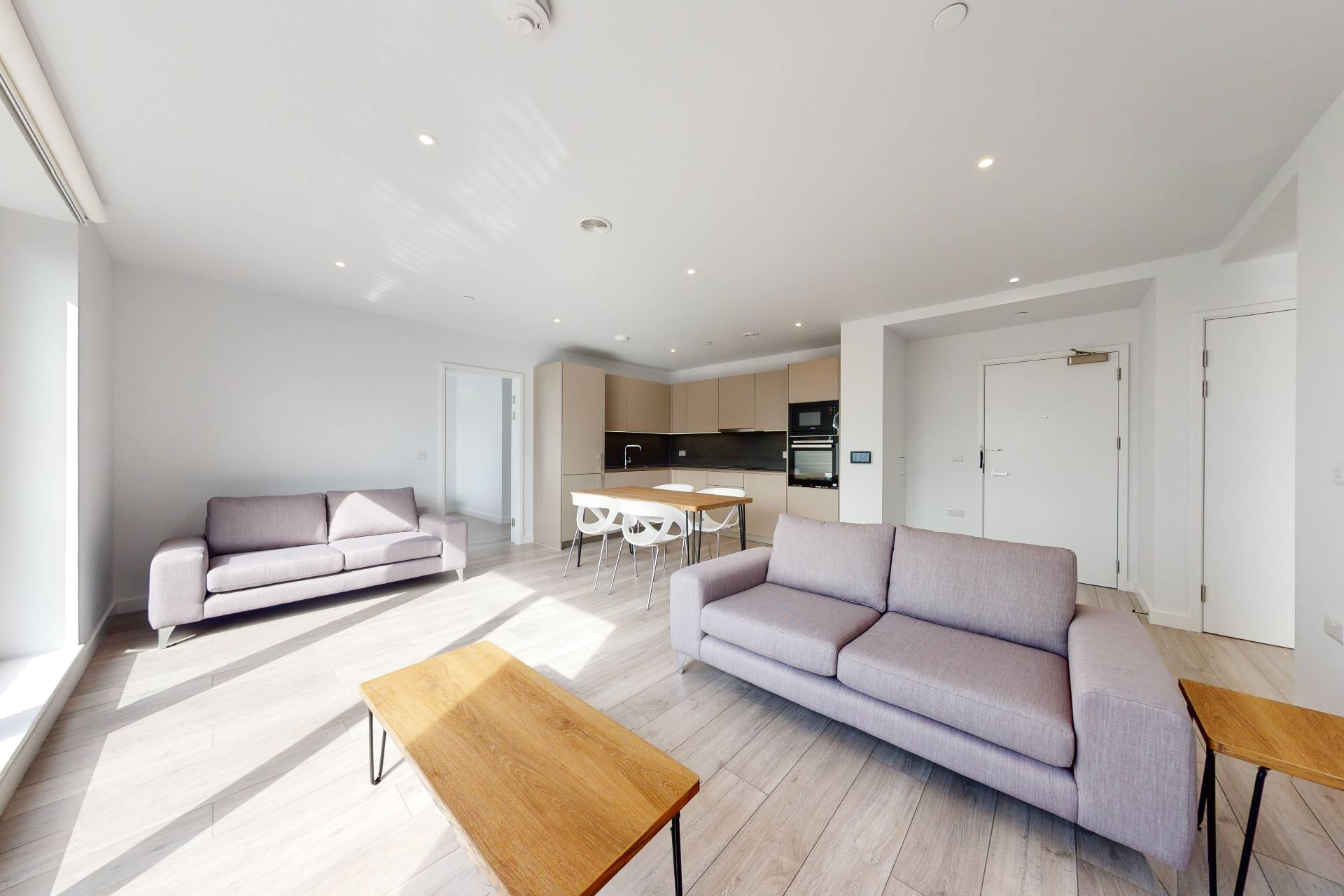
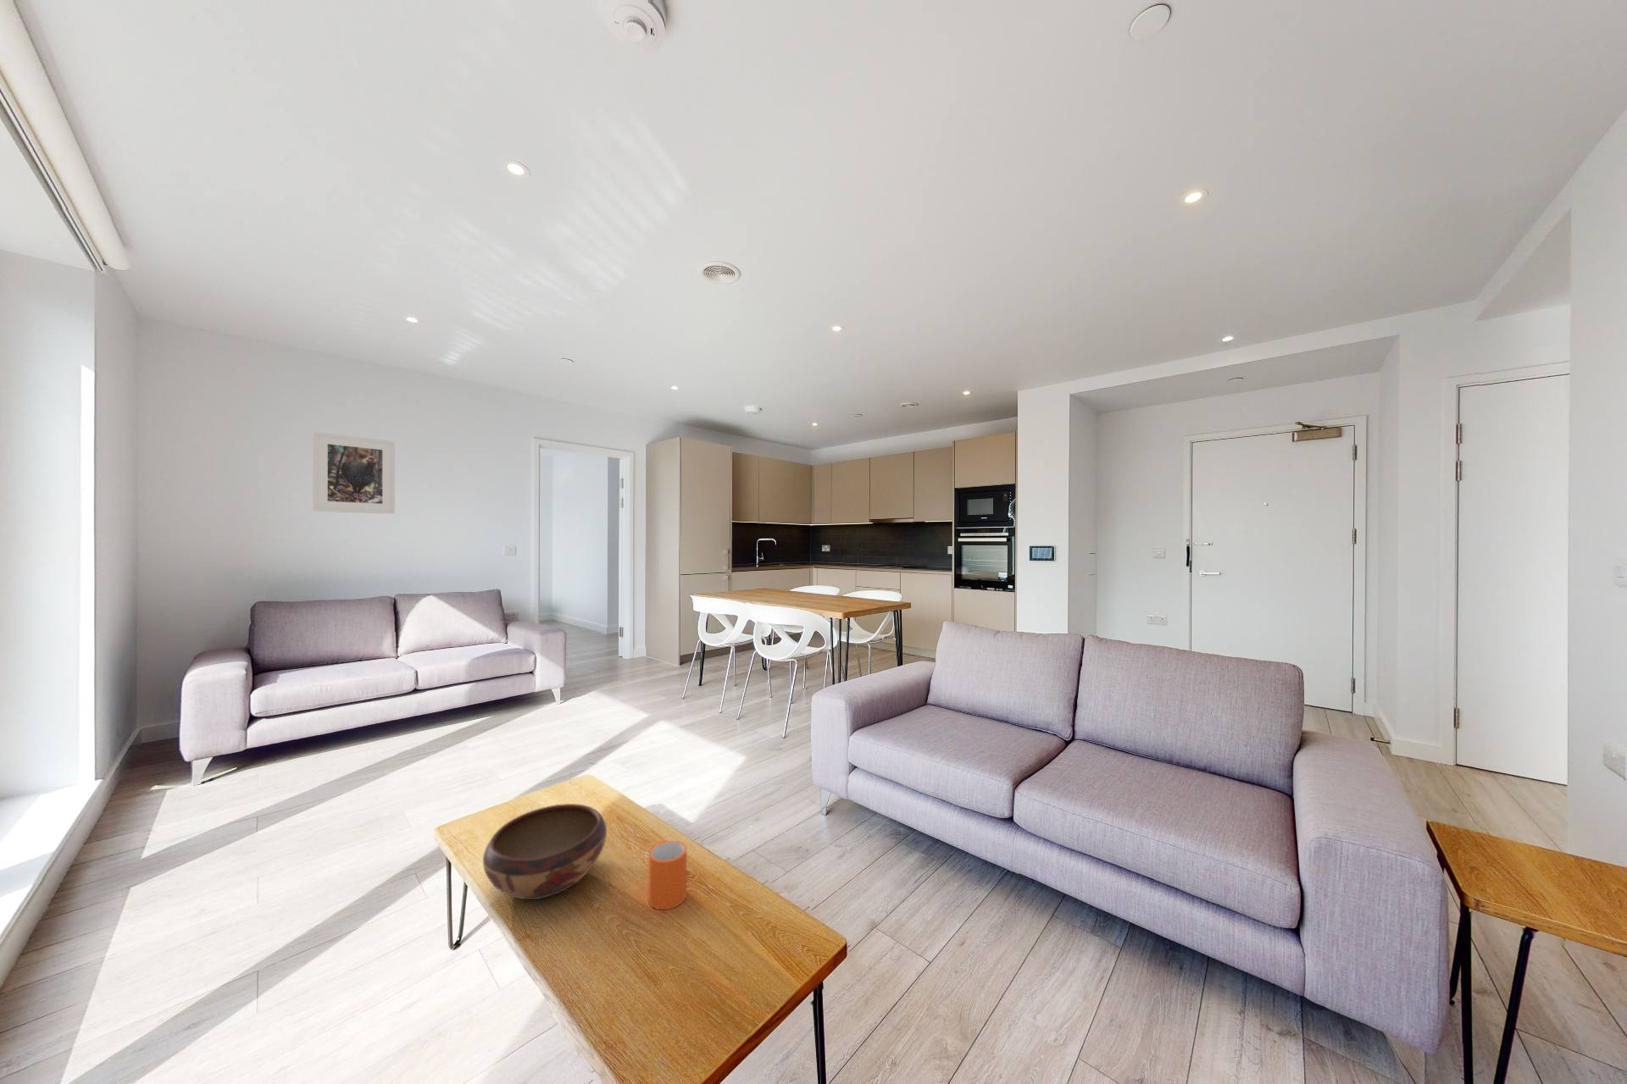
+ decorative bowl [482,803,608,900]
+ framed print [312,431,396,515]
+ mug [648,840,688,910]
